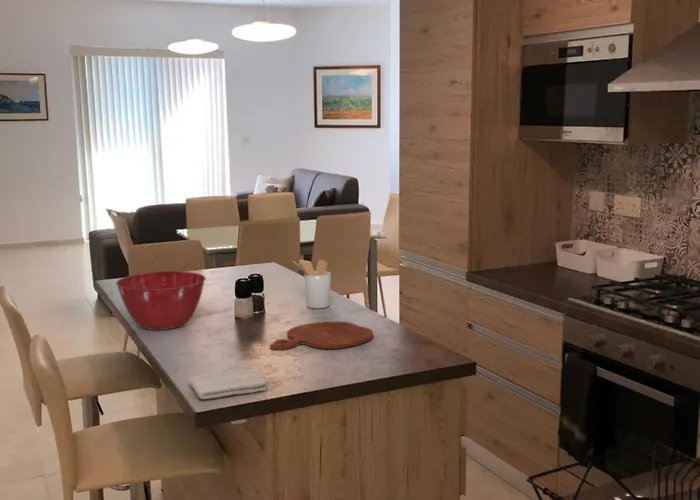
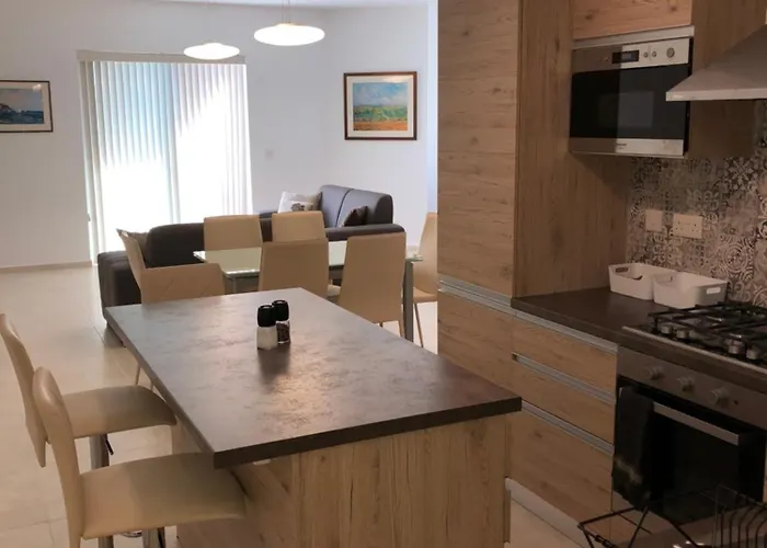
- washcloth [187,368,268,400]
- mixing bowl [115,270,207,331]
- cutting board [269,321,374,351]
- utensil holder [292,259,332,309]
